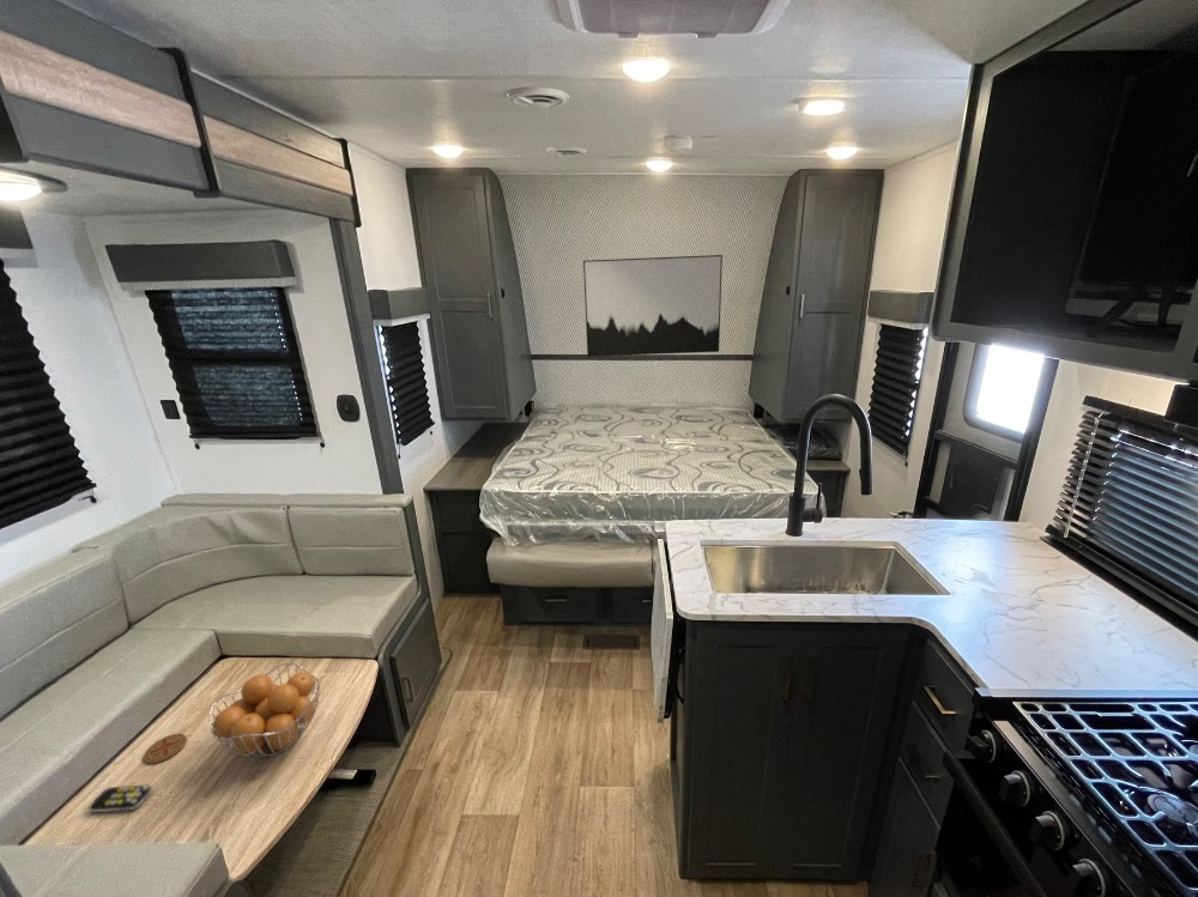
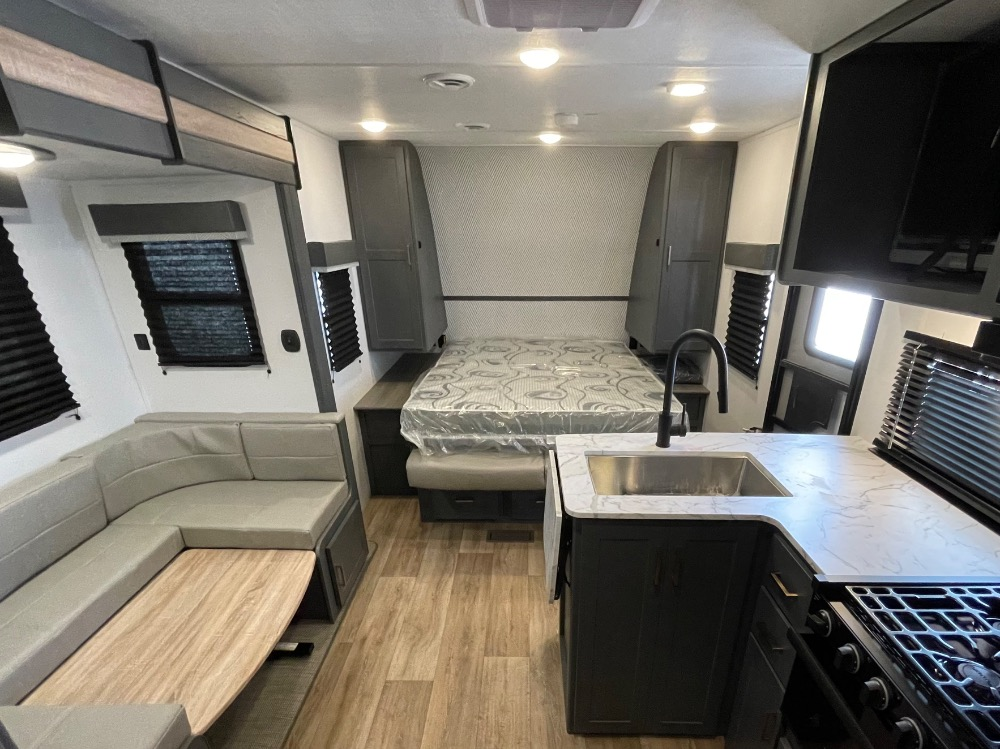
- wall art [582,254,724,358]
- remote control [87,784,153,813]
- coaster [143,732,188,765]
- fruit basket [208,662,321,758]
